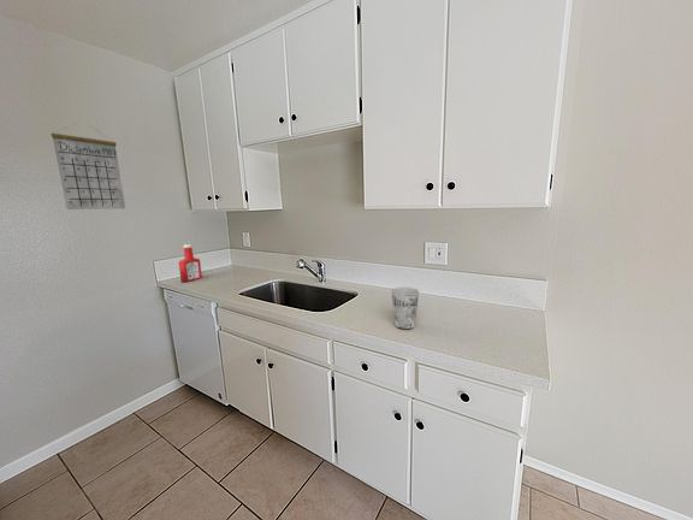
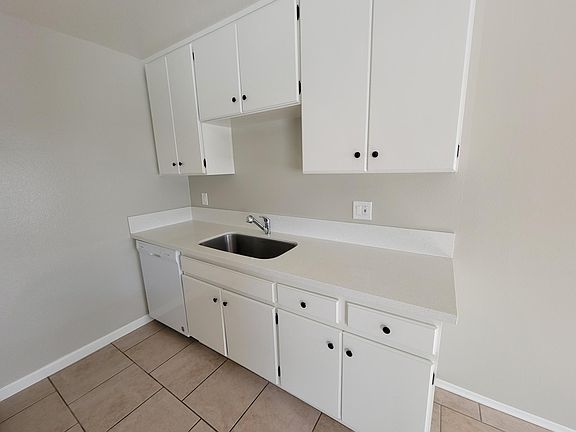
- calendar [51,122,126,211]
- cup [391,286,420,331]
- soap bottle [178,243,203,283]
